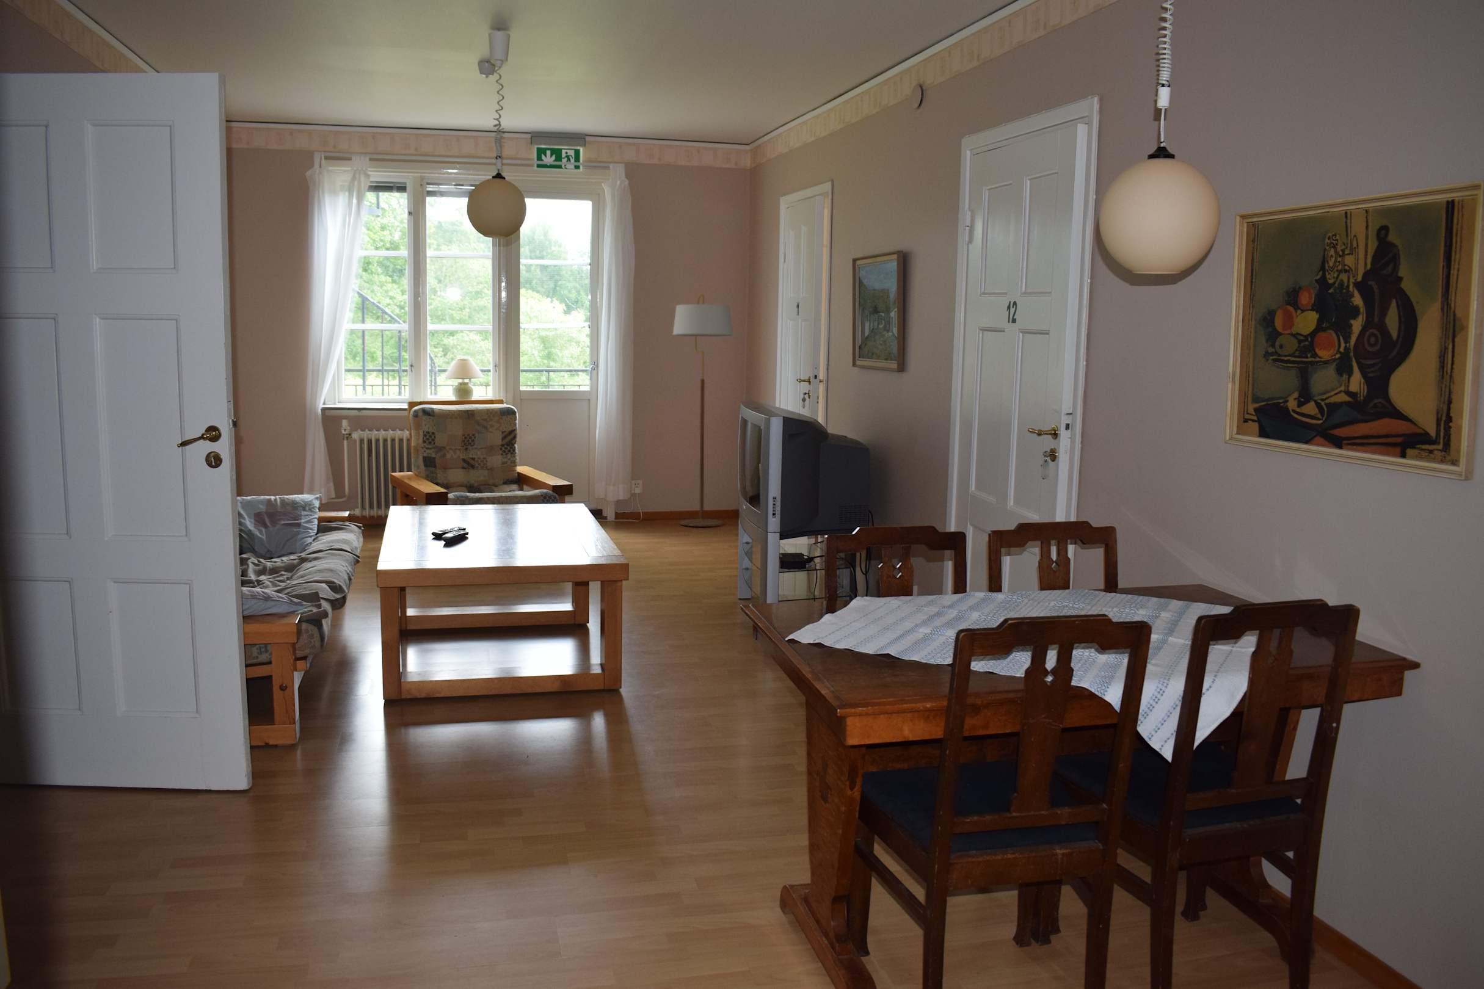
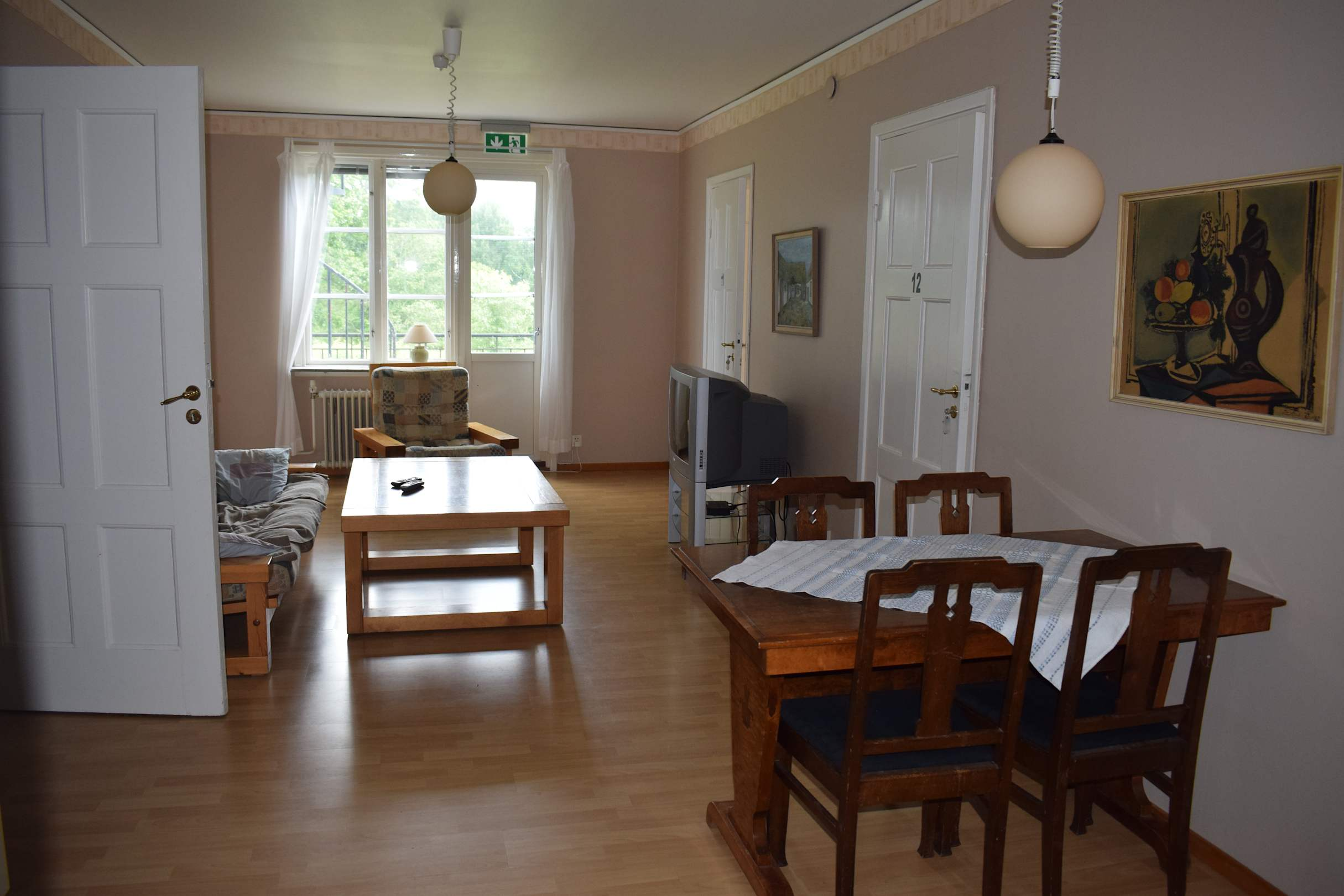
- floor lamp [672,293,733,527]
